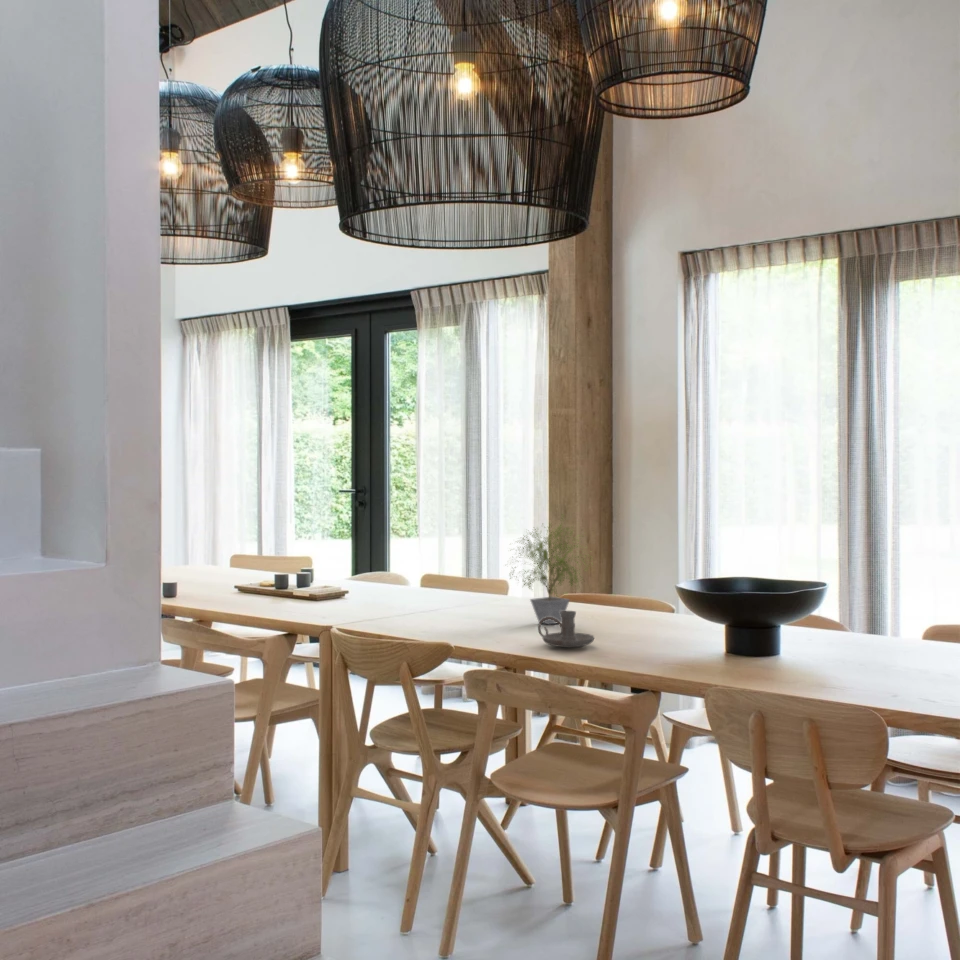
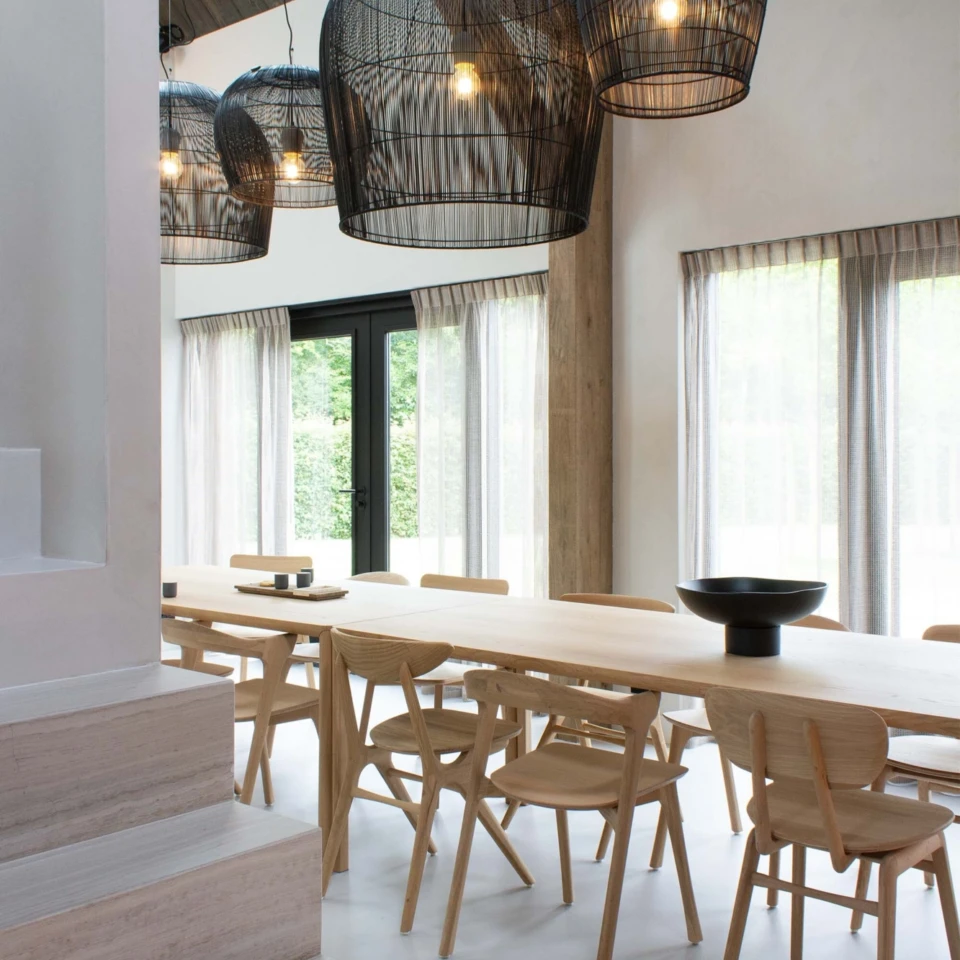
- potted plant [503,513,596,625]
- candle holder [537,610,595,649]
